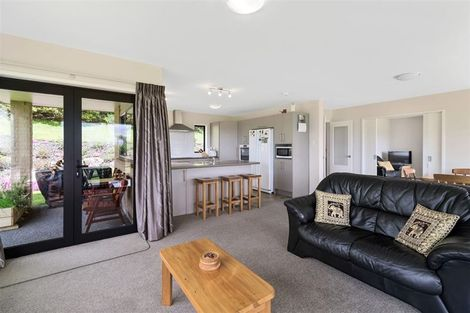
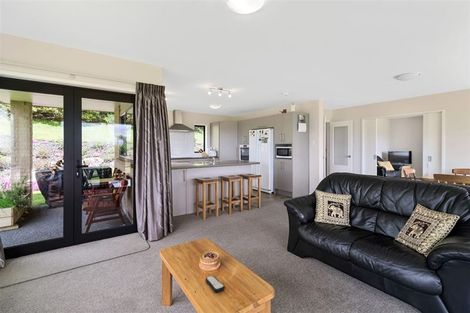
+ remote control [205,275,226,293]
